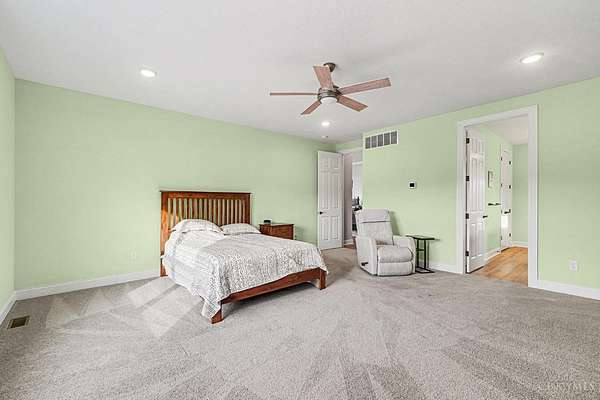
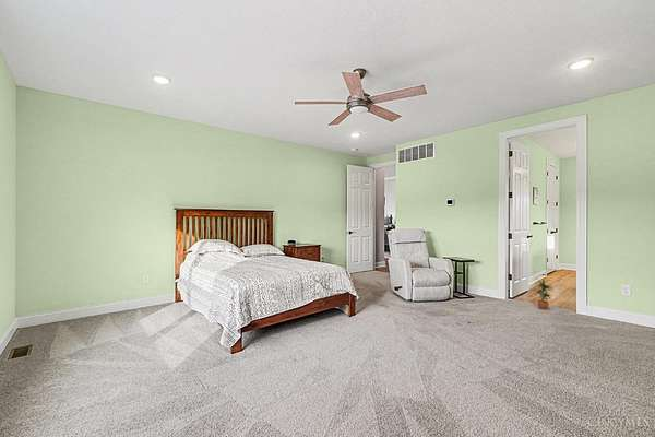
+ potted plant [534,277,555,310]
